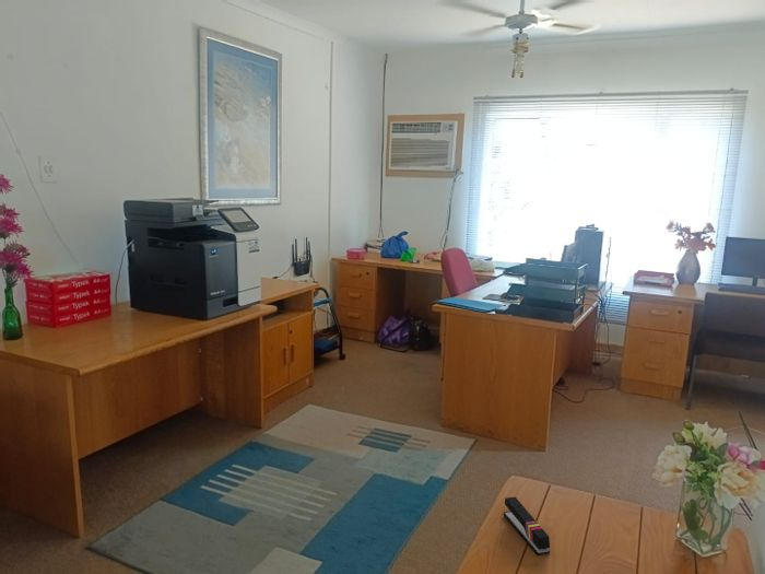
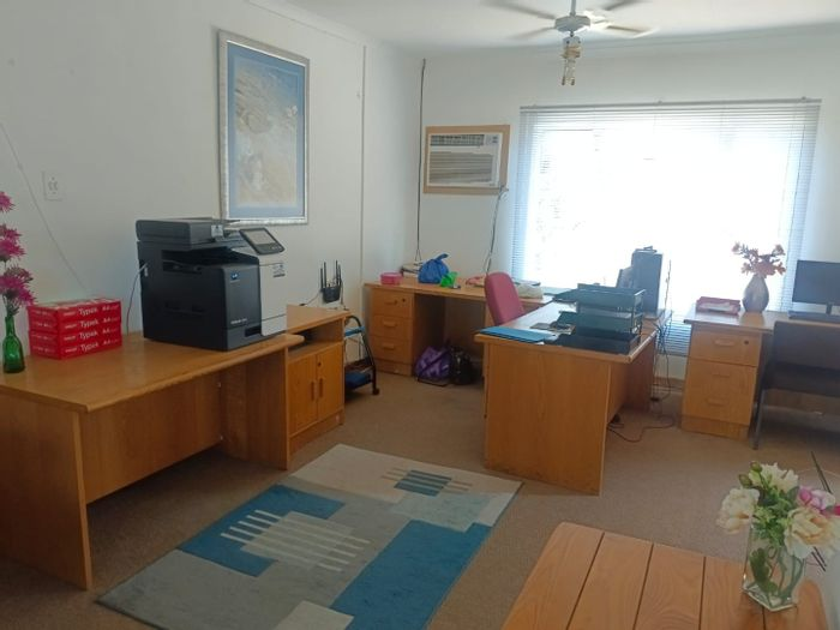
- stapler [503,496,551,557]
